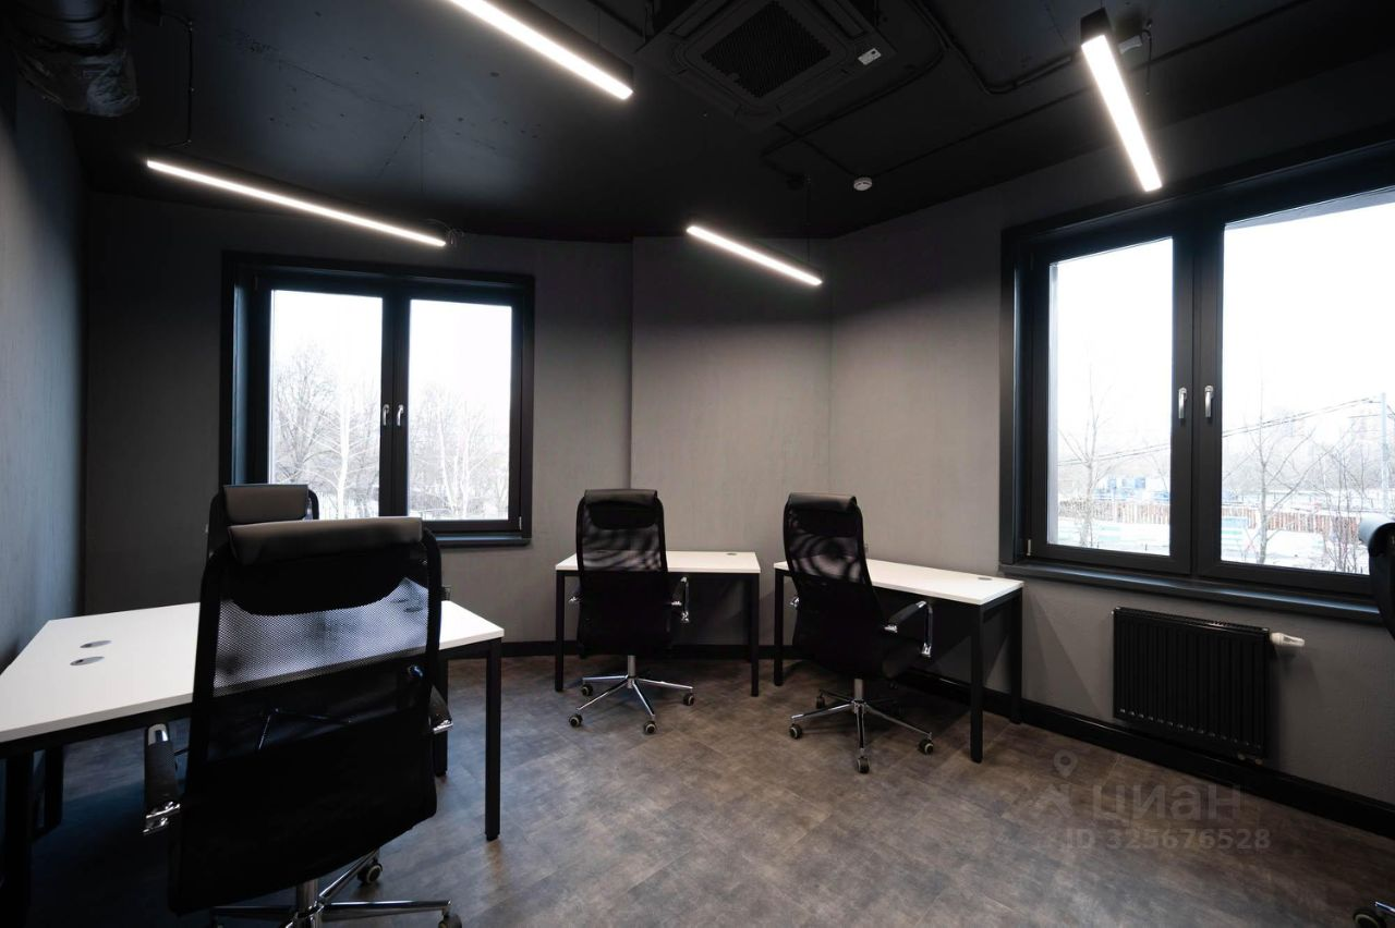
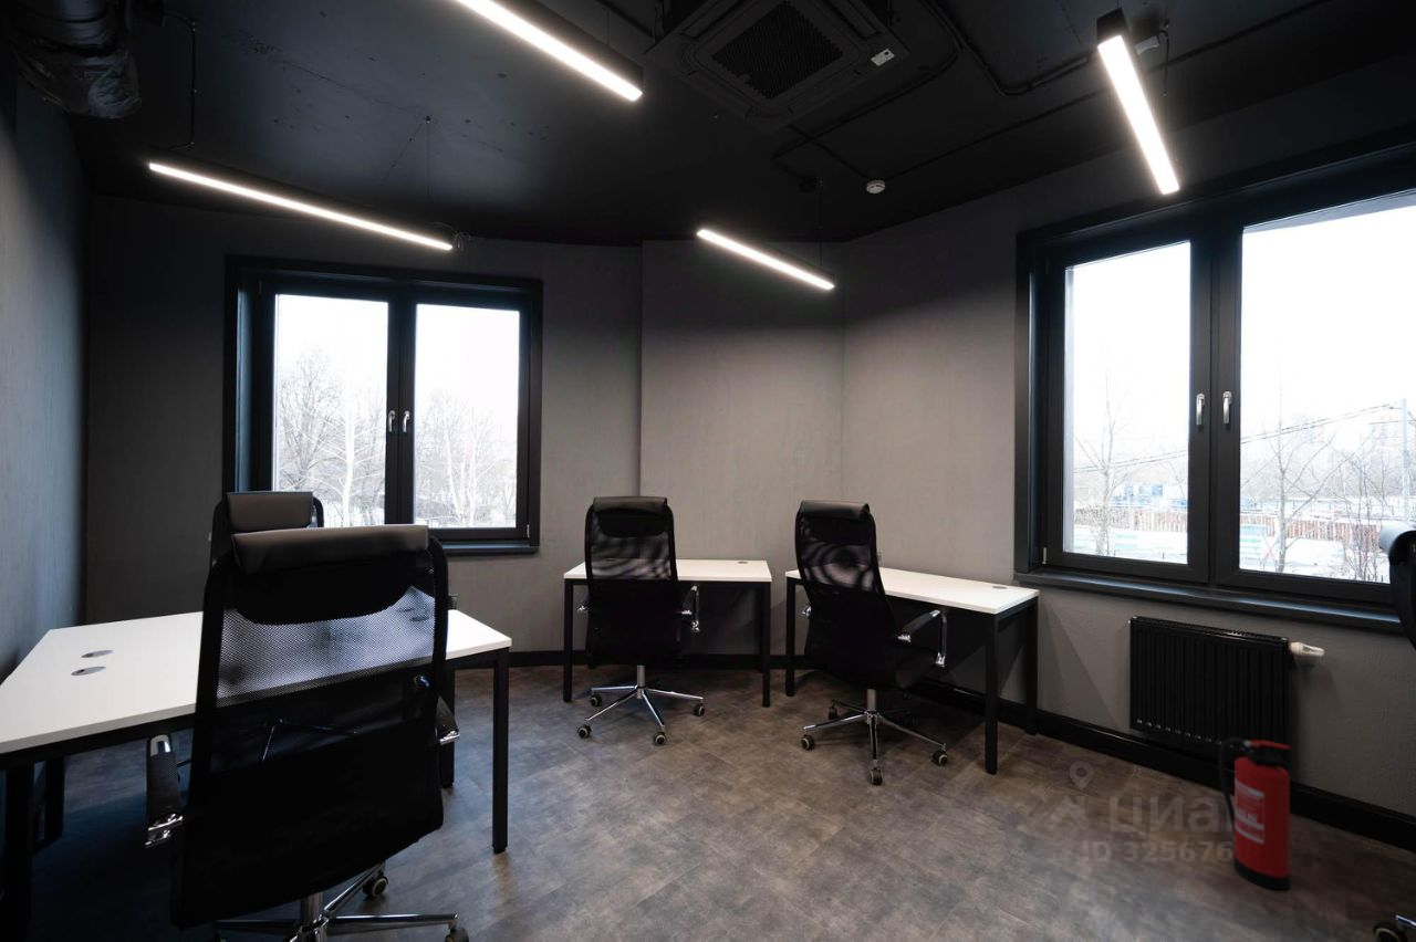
+ fire extinguisher [1217,736,1292,891]
